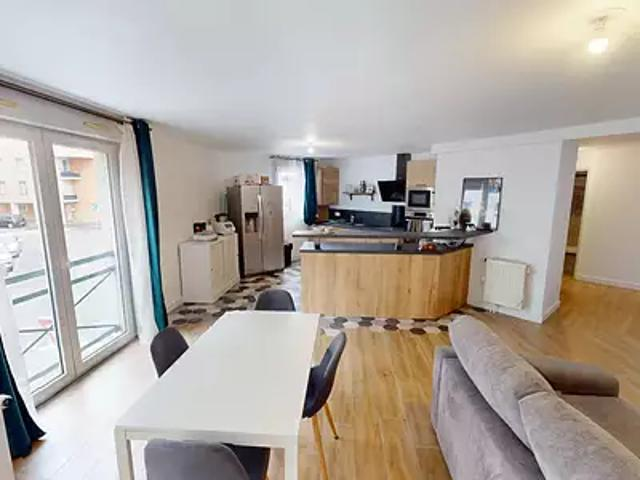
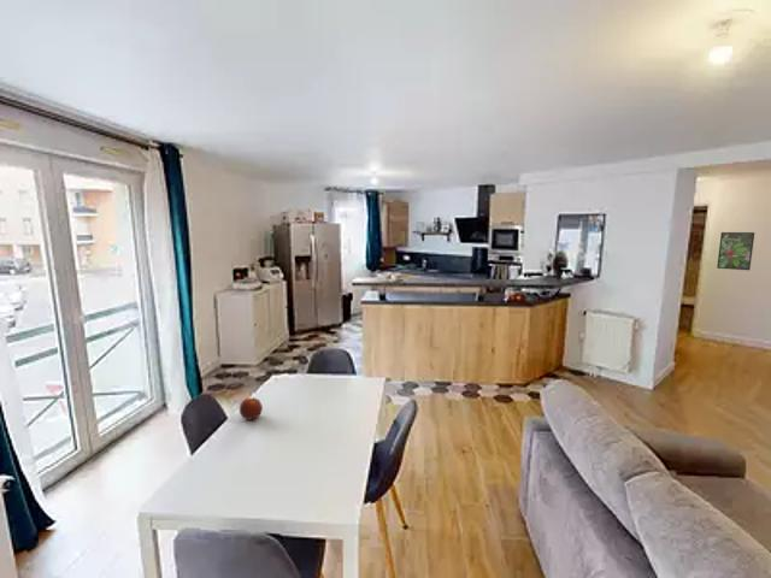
+ apple [239,395,264,421]
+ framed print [716,231,755,271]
